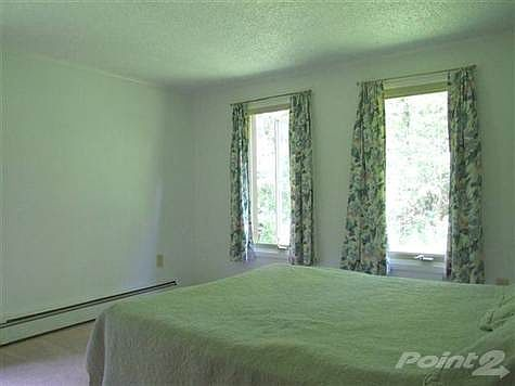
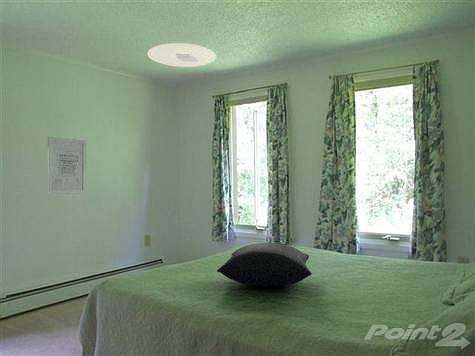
+ pillow [216,242,313,287]
+ ceiling light [147,42,218,68]
+ wall art [47,136,87,195]
